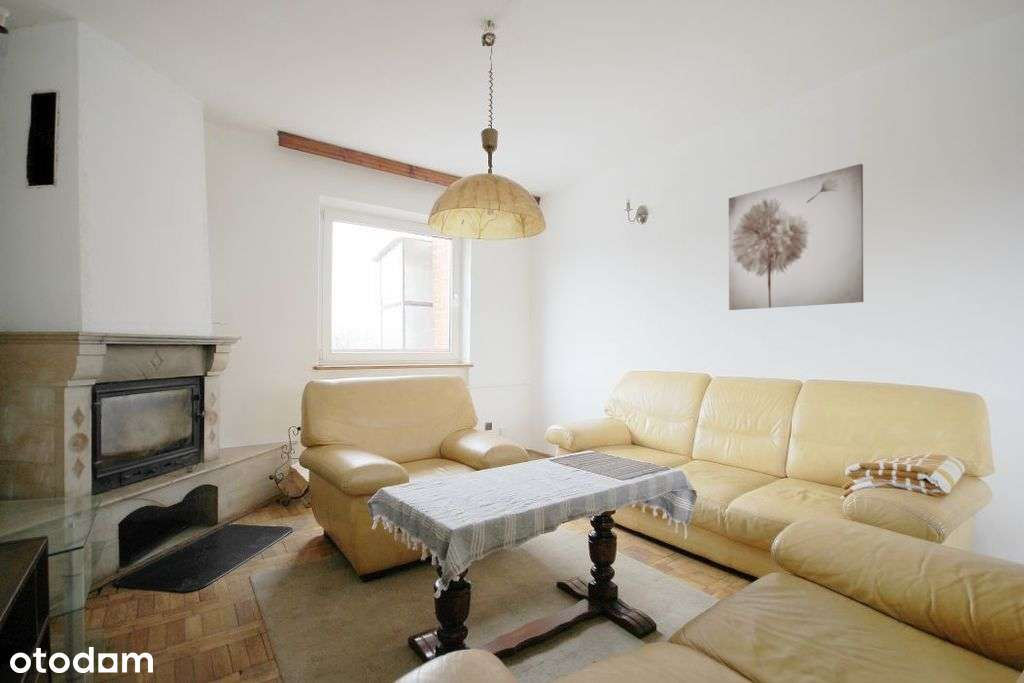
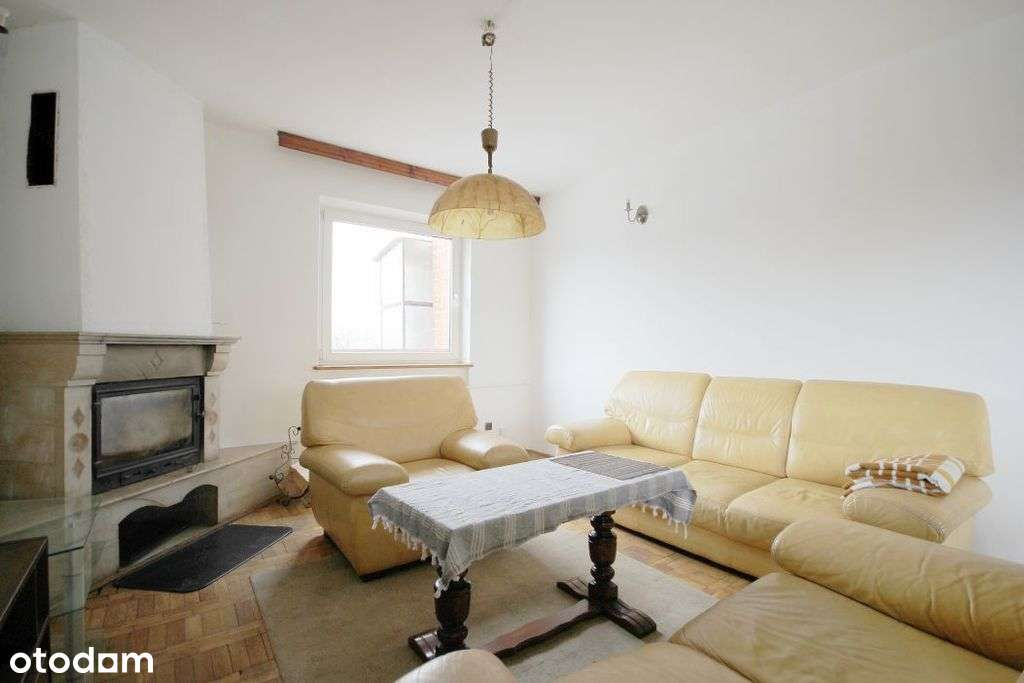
- wall art [728,163,864,311]
